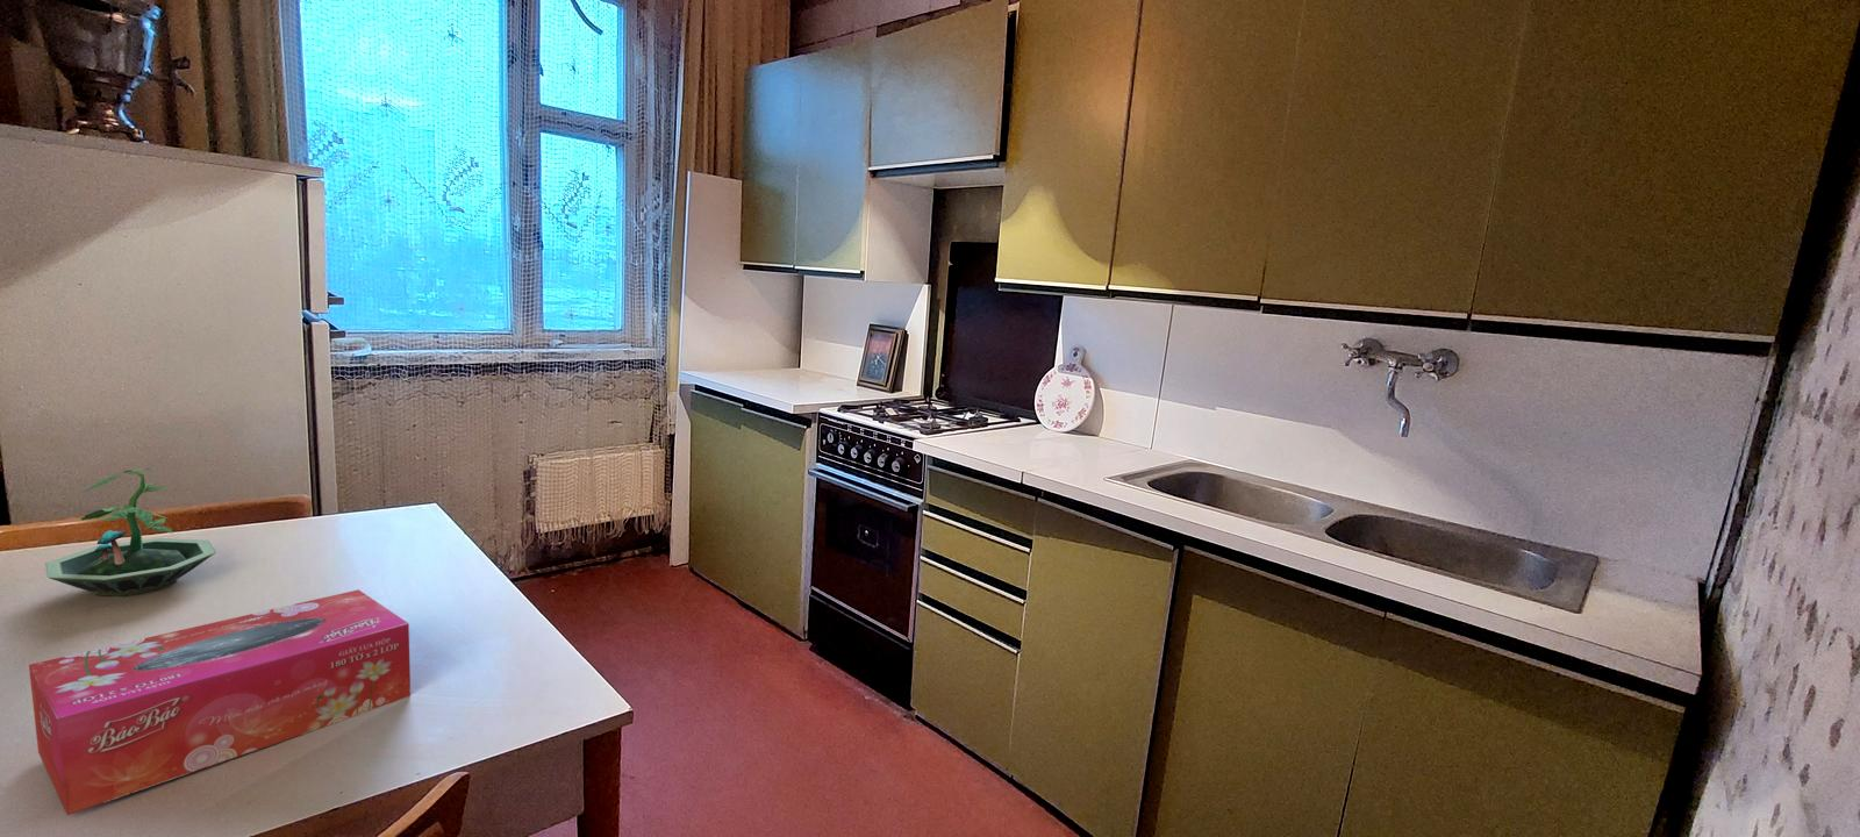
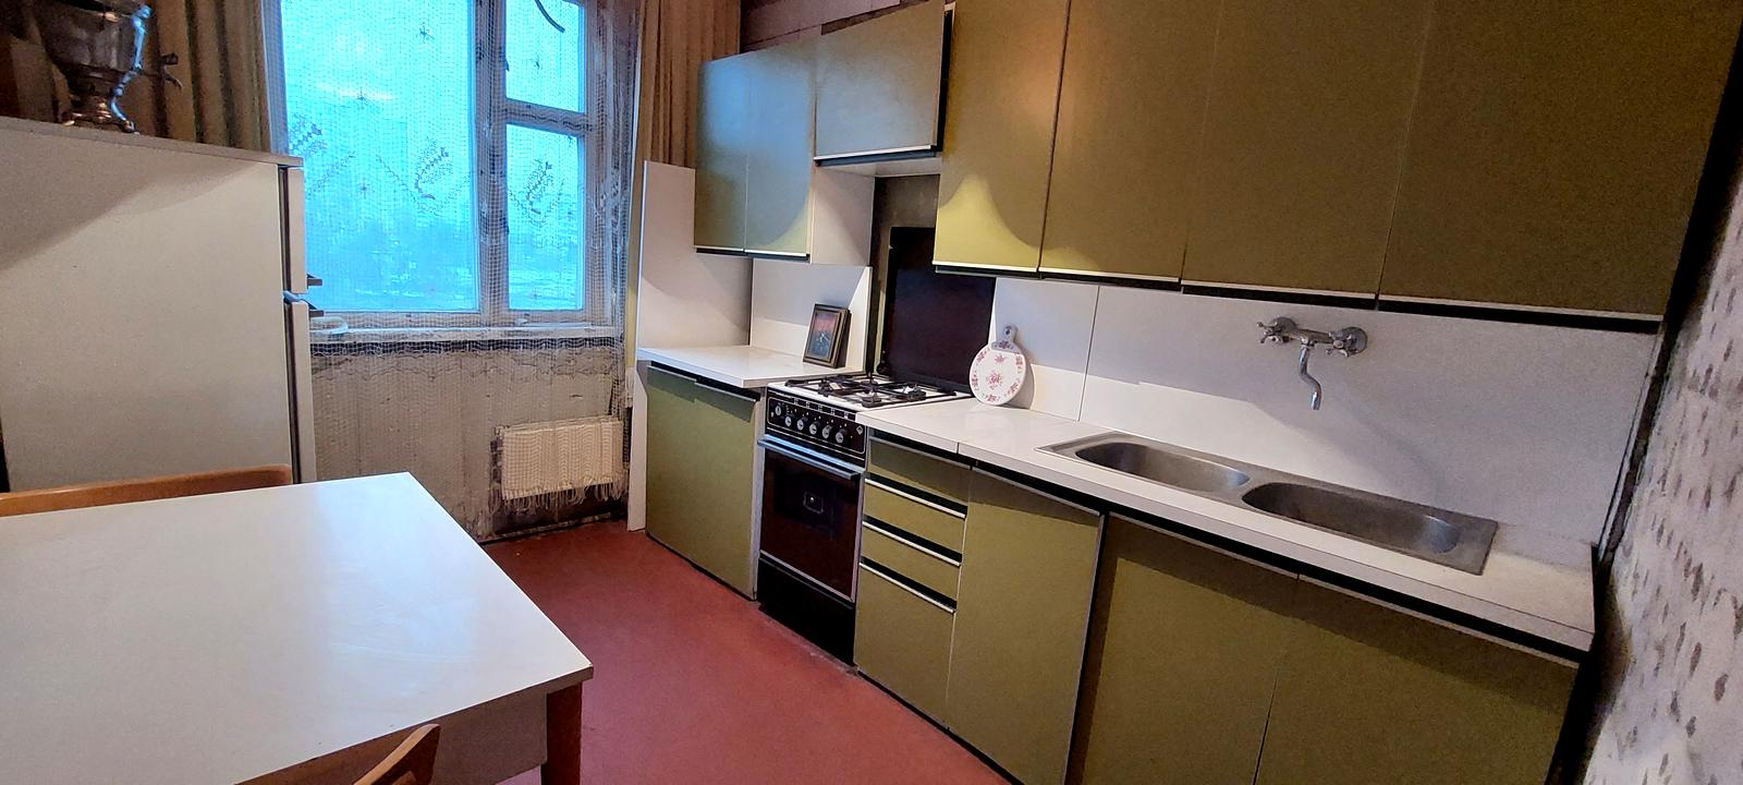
- tissue box [28,588,412,816]
- terrarium [44,467,217,598]
